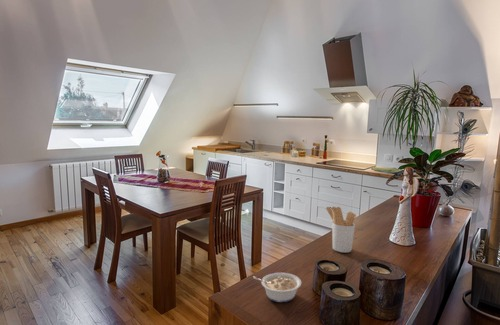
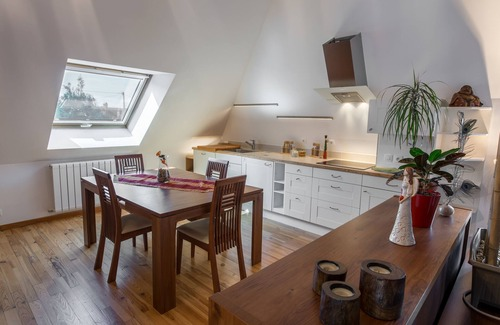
- legume [252,272,302,303]
- utensil holder [325,206,357,254]
